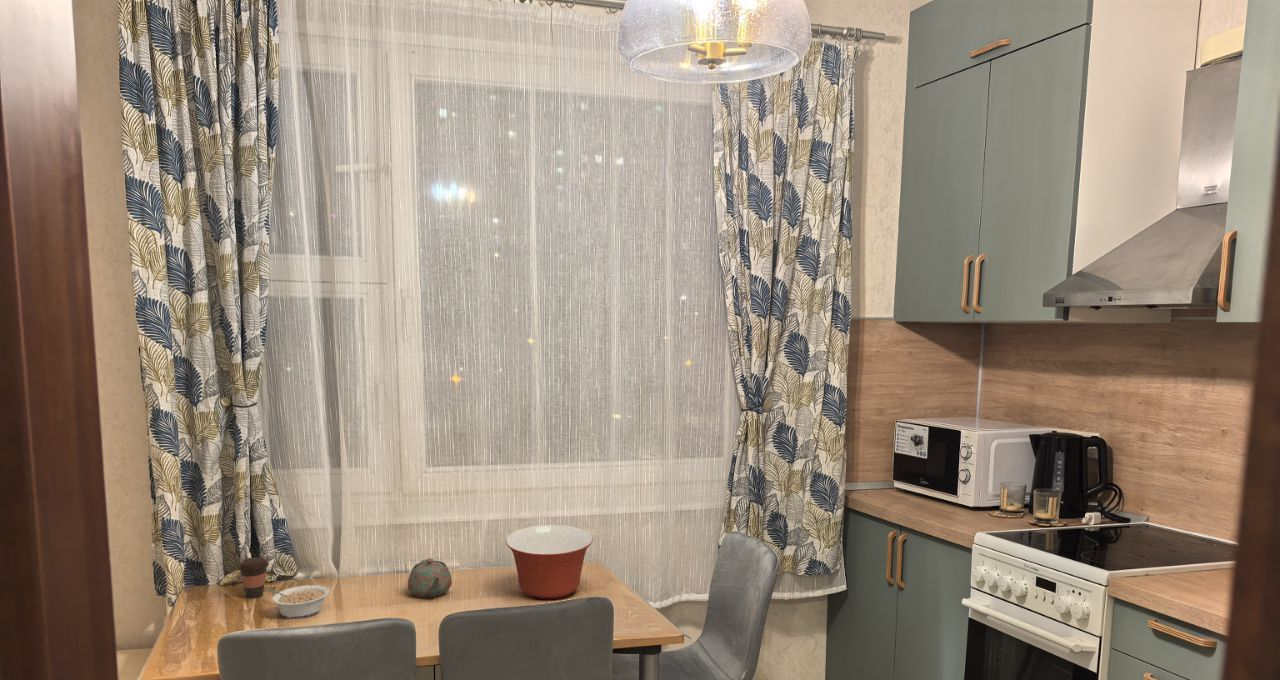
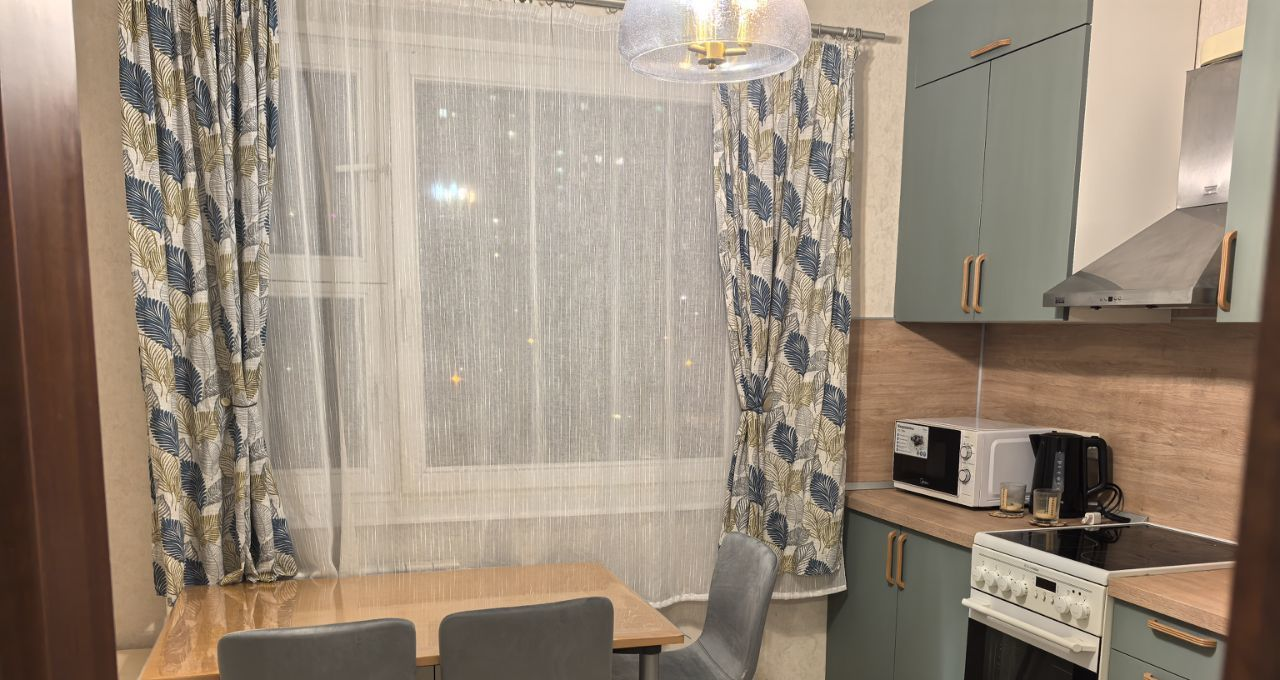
- teapot [407,558,453,599]
- coffee cup [237,556,270,599]
- legume [265,584,330,620]
- mixing bowl [505,524,594,600]
